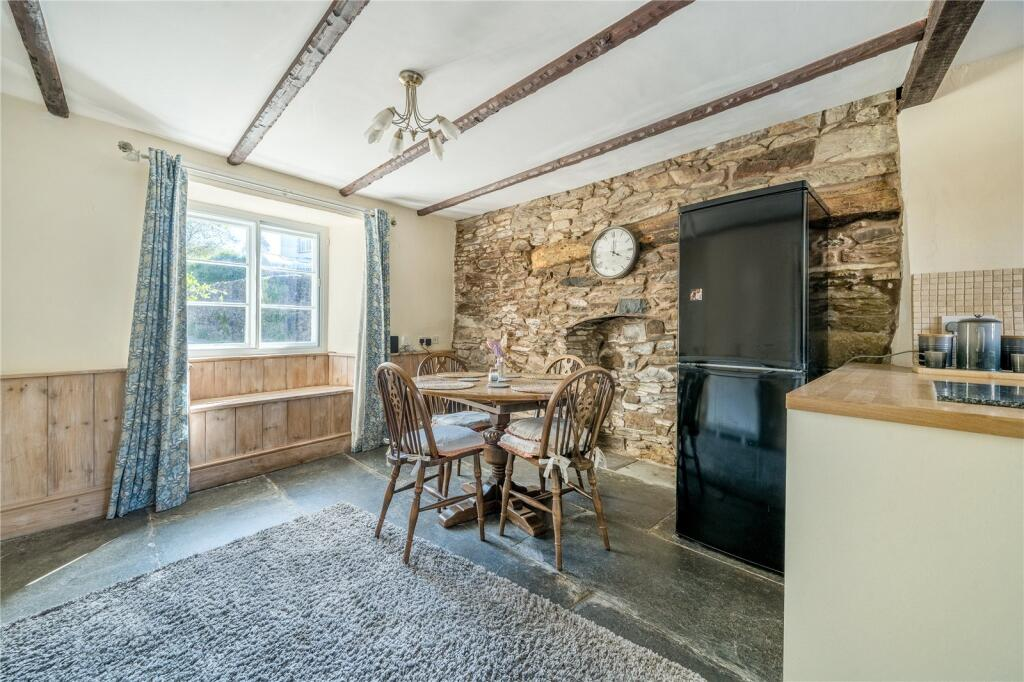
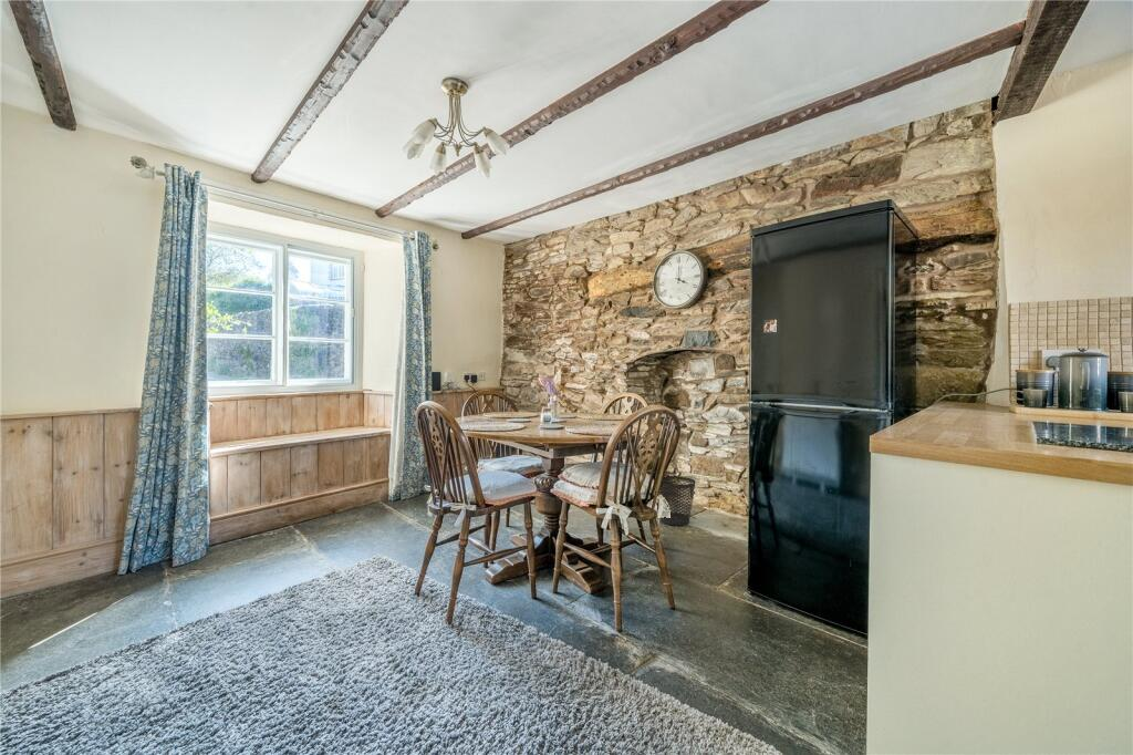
+ wastebasket [659,475,697,527]
